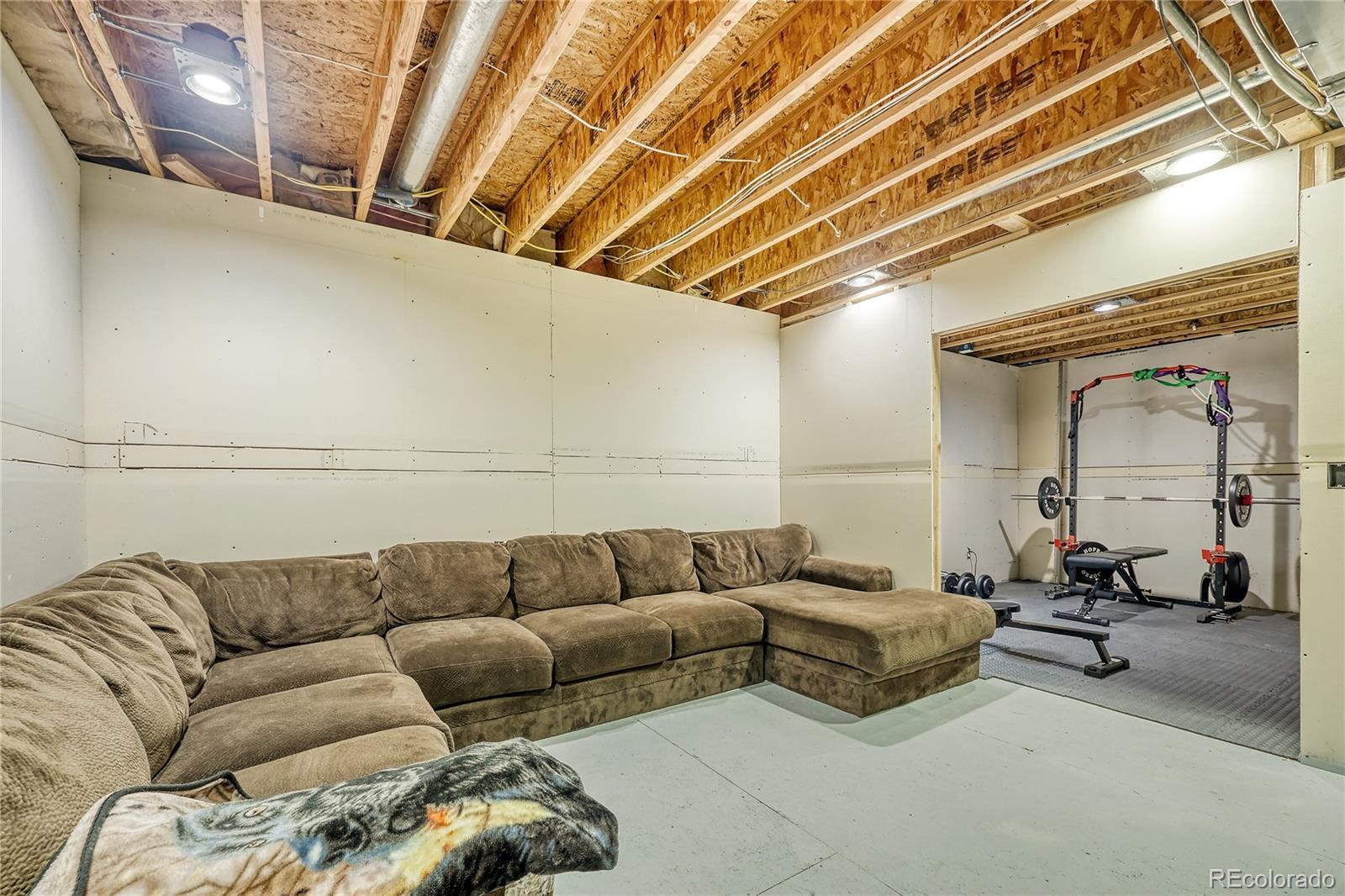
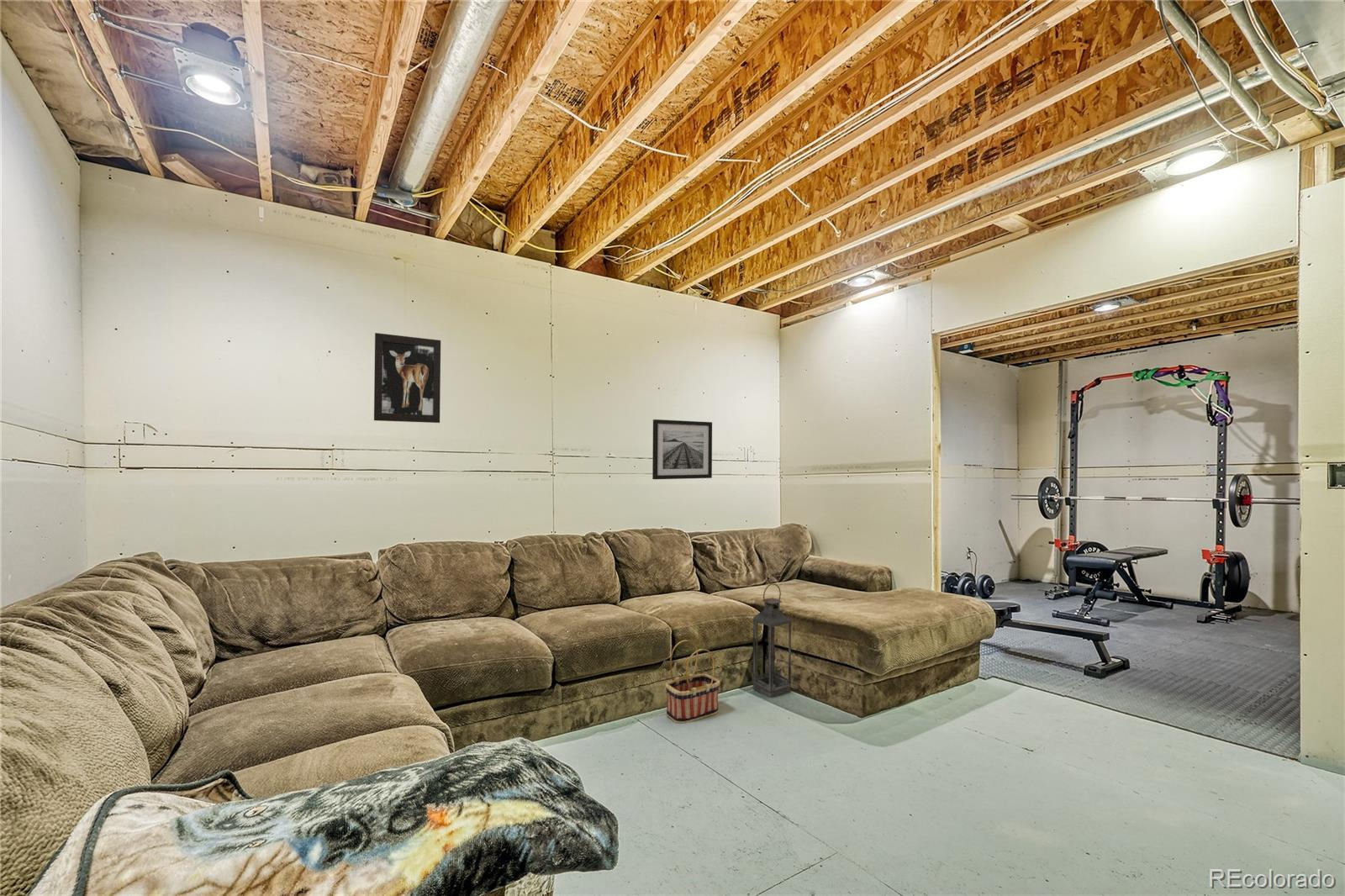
+ wall art [373,332,441,424]
+ wall art [651,419,713,480]
+ basket [665,639,720,725]
+ lantern [752,582,792,698]
